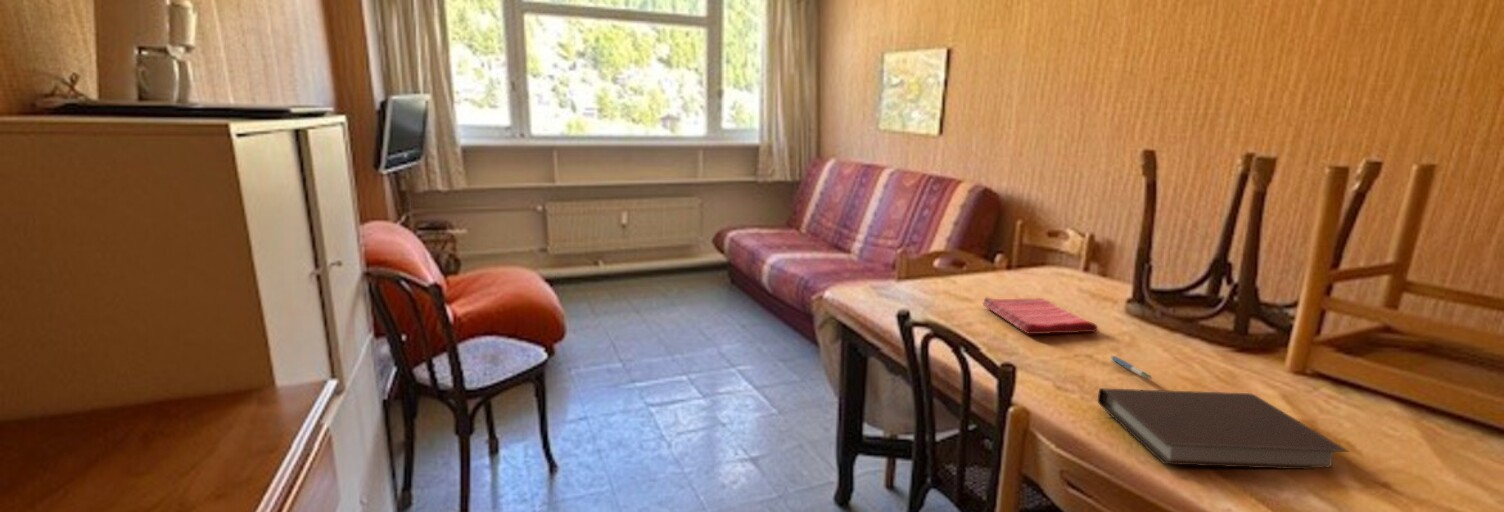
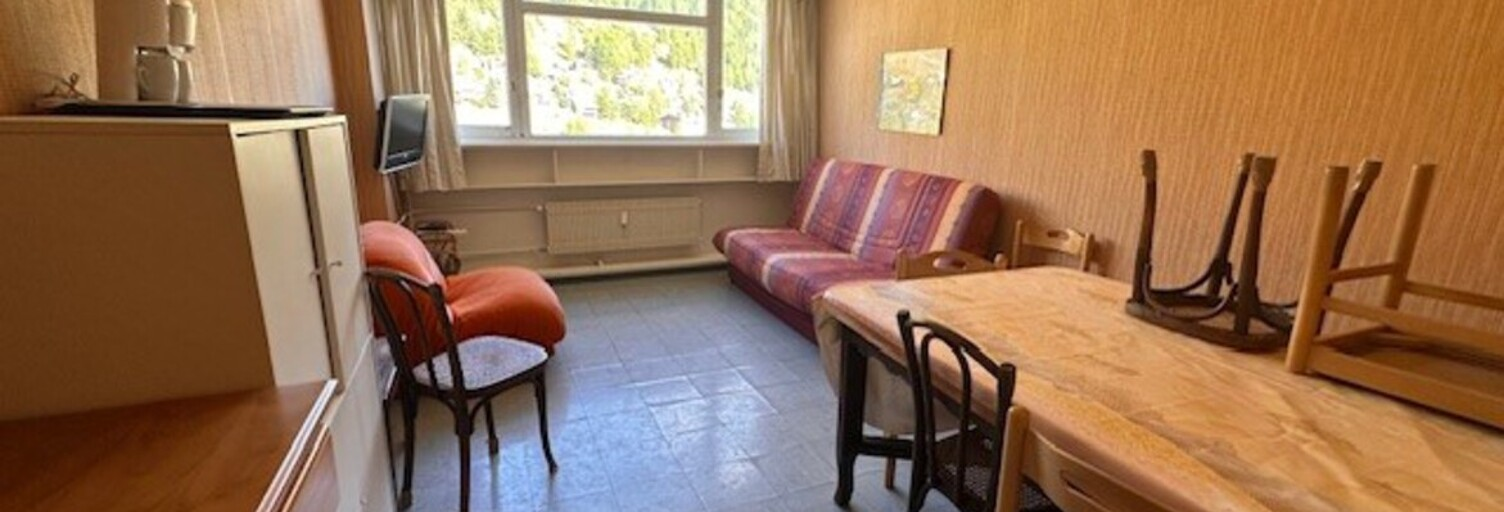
- dish towel [982,297,1099,335]
- pen [1110,355,1153,381]
- notebook [1097,387,1350,470]
